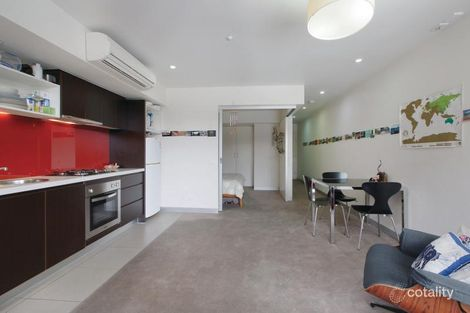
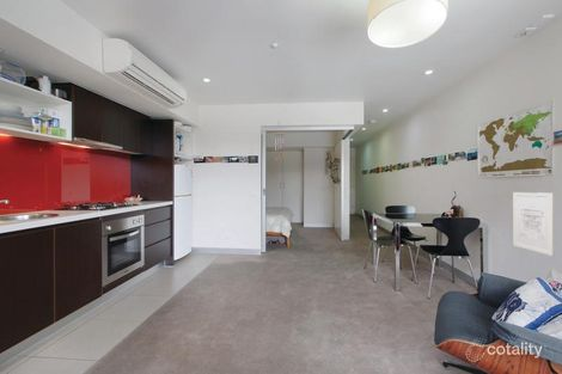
+ wall art [512,191,555,257]
